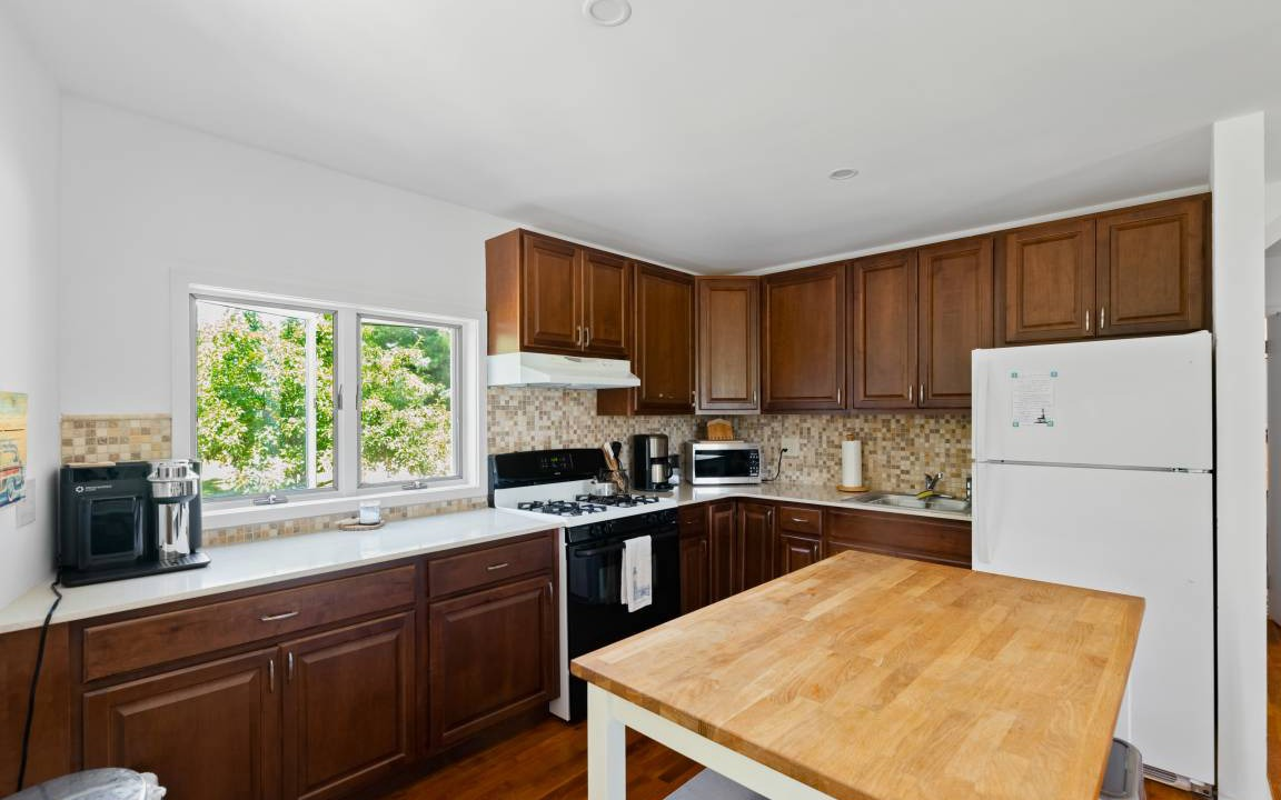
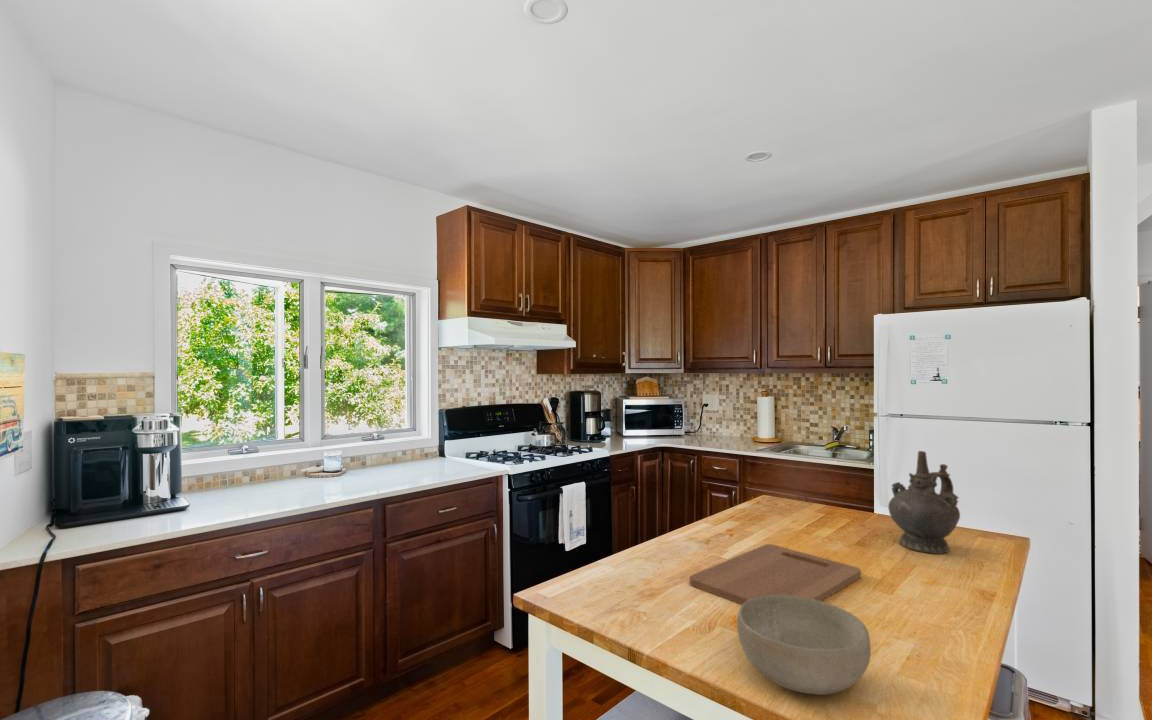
+ cutting board [689,543,862,605]
+ ceremonial vessel [887,450,961,555]
+ bowl [736,595,872,696]
